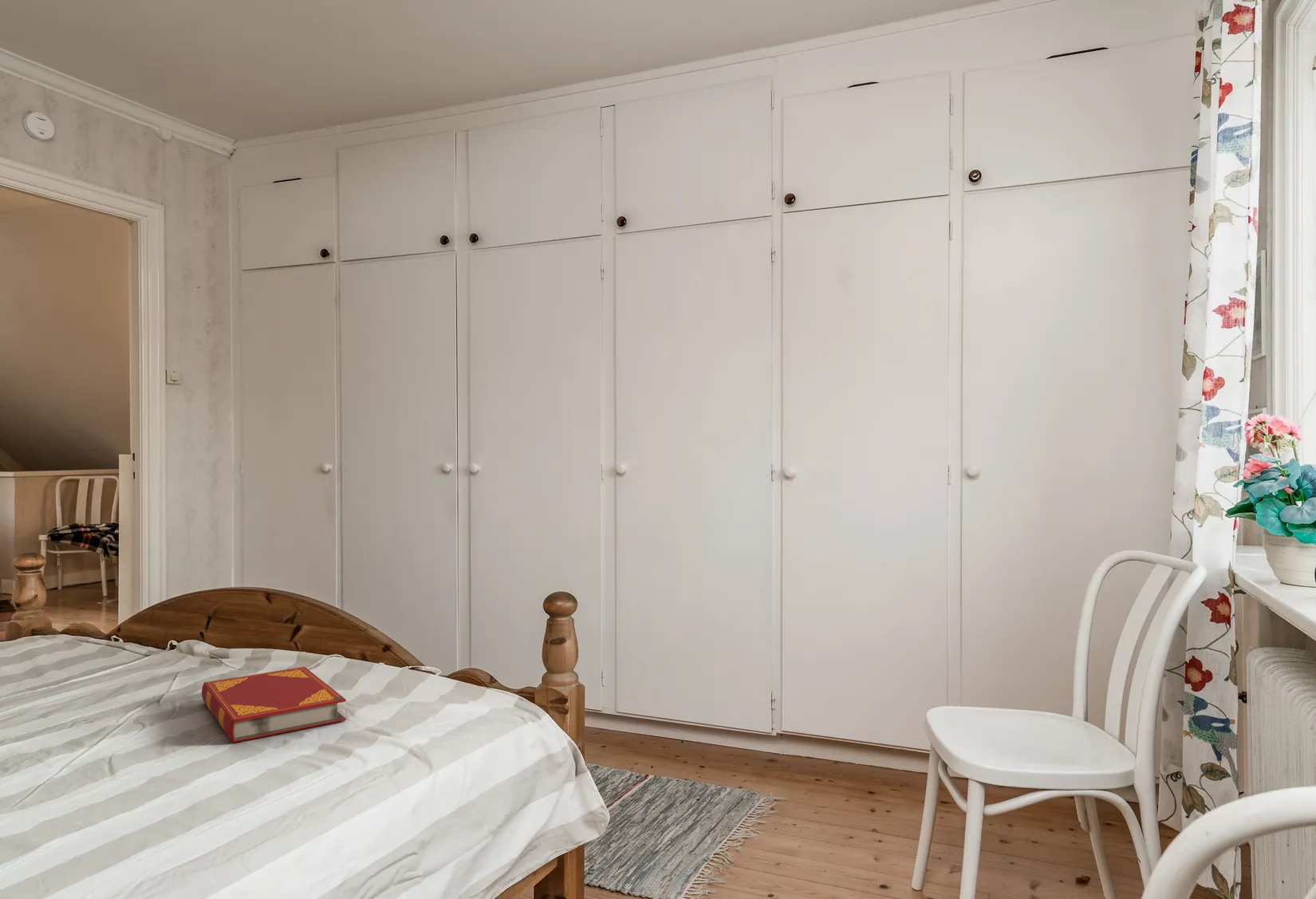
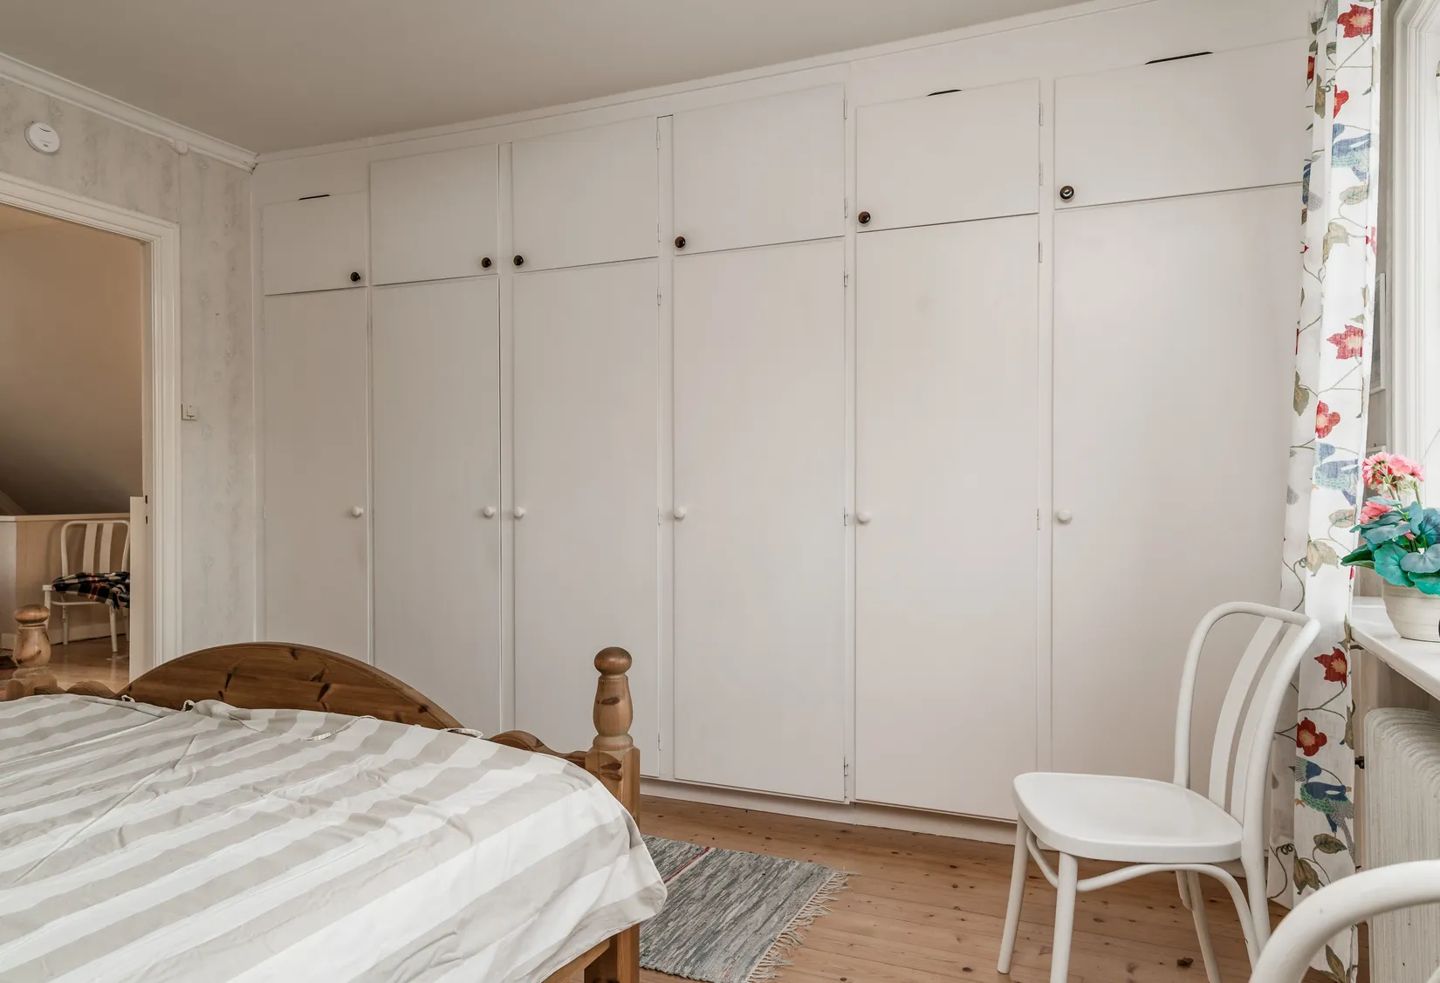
- hardback book [201,666,347,743]
